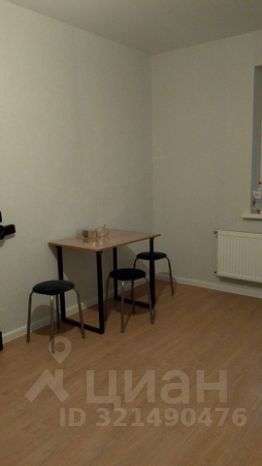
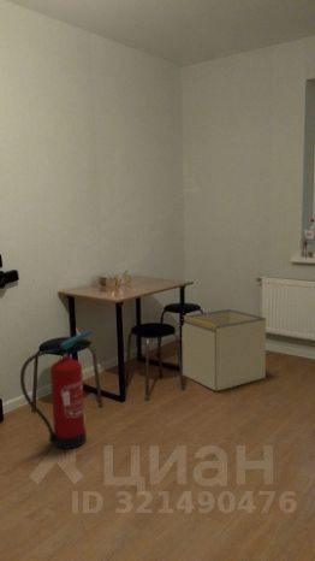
+ storage bin [180,308,267,391]
+ fire extinguisher [19,329,94,450]
